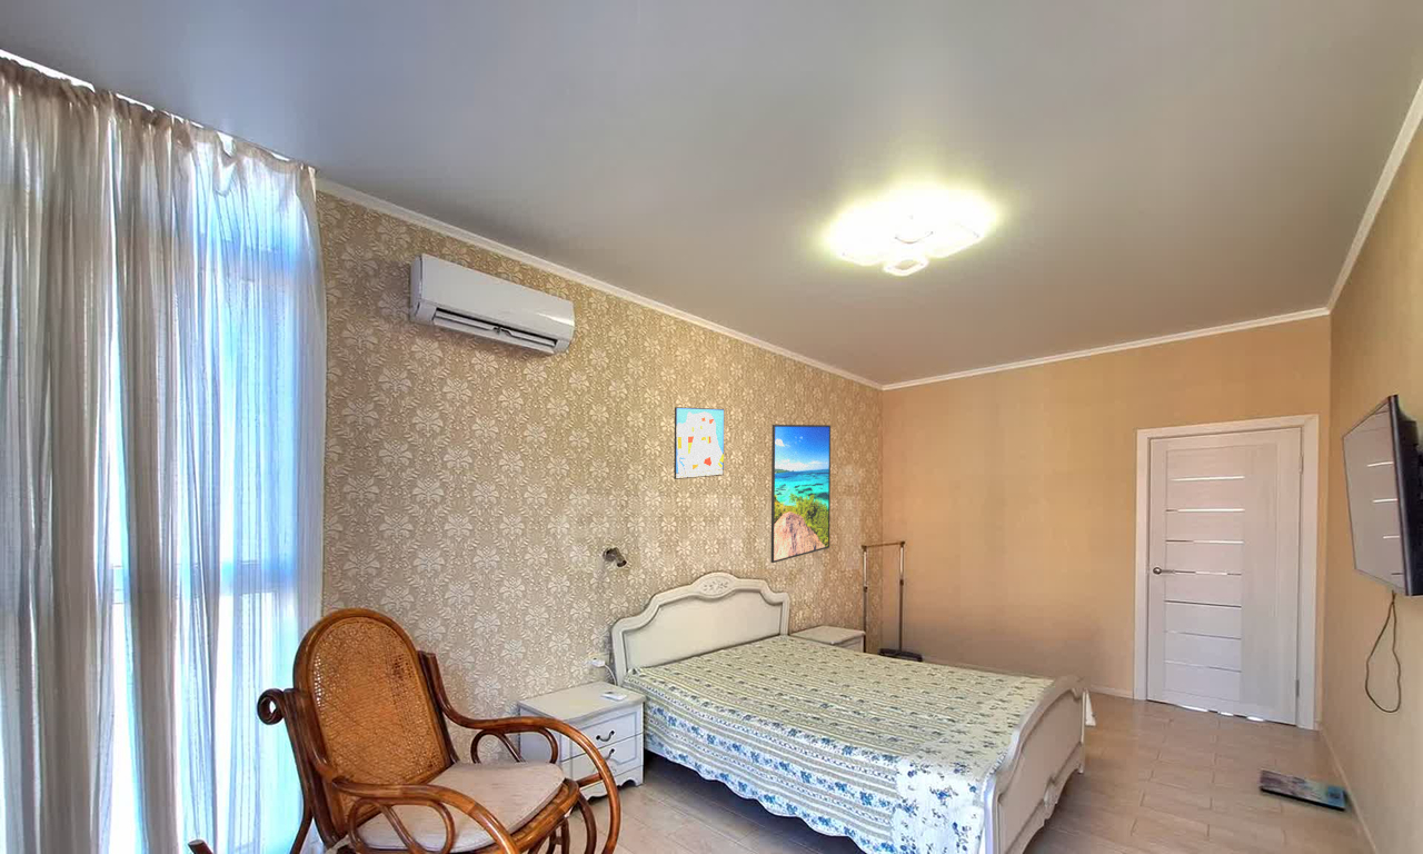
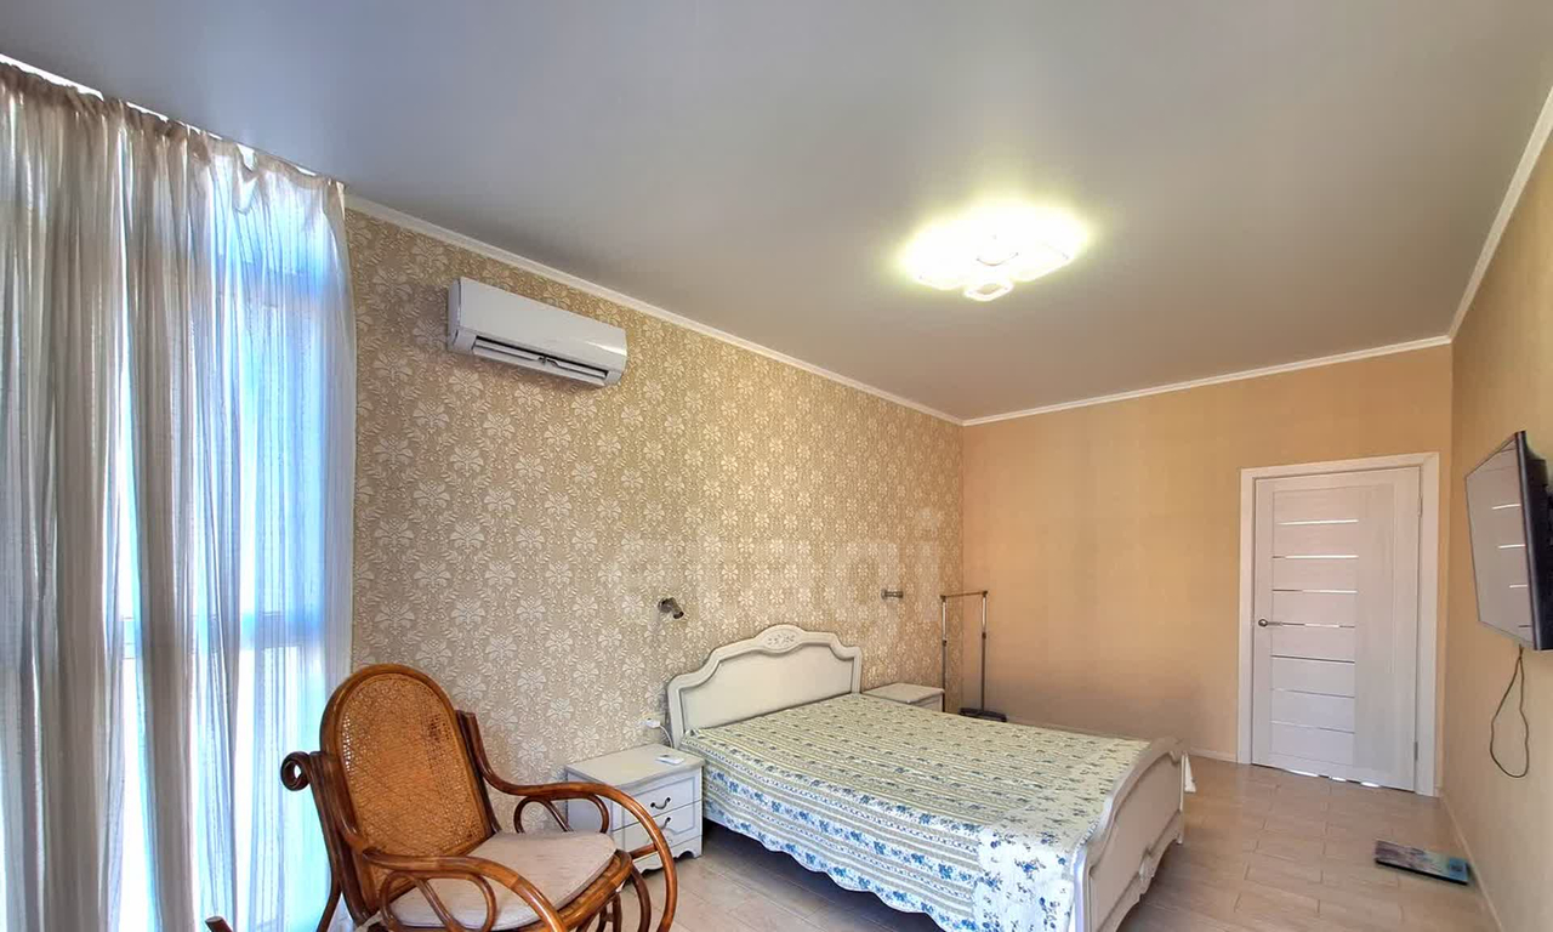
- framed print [769,424,832,564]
- wall art [673,406,725,480]
